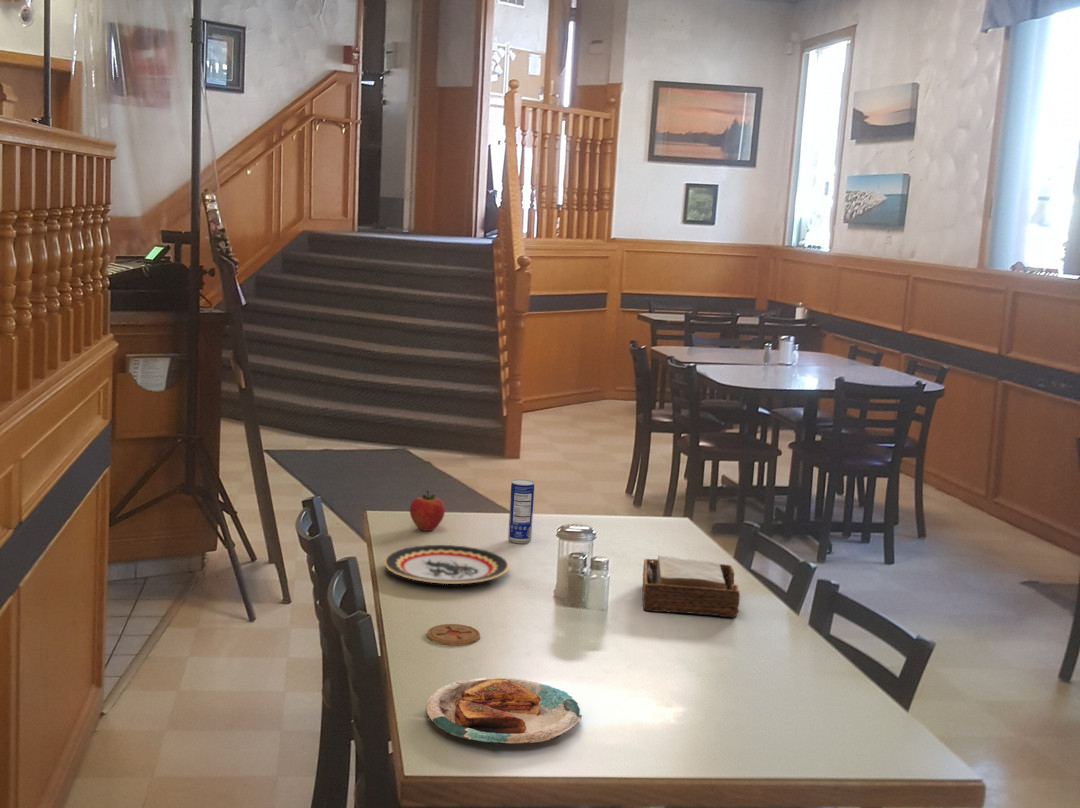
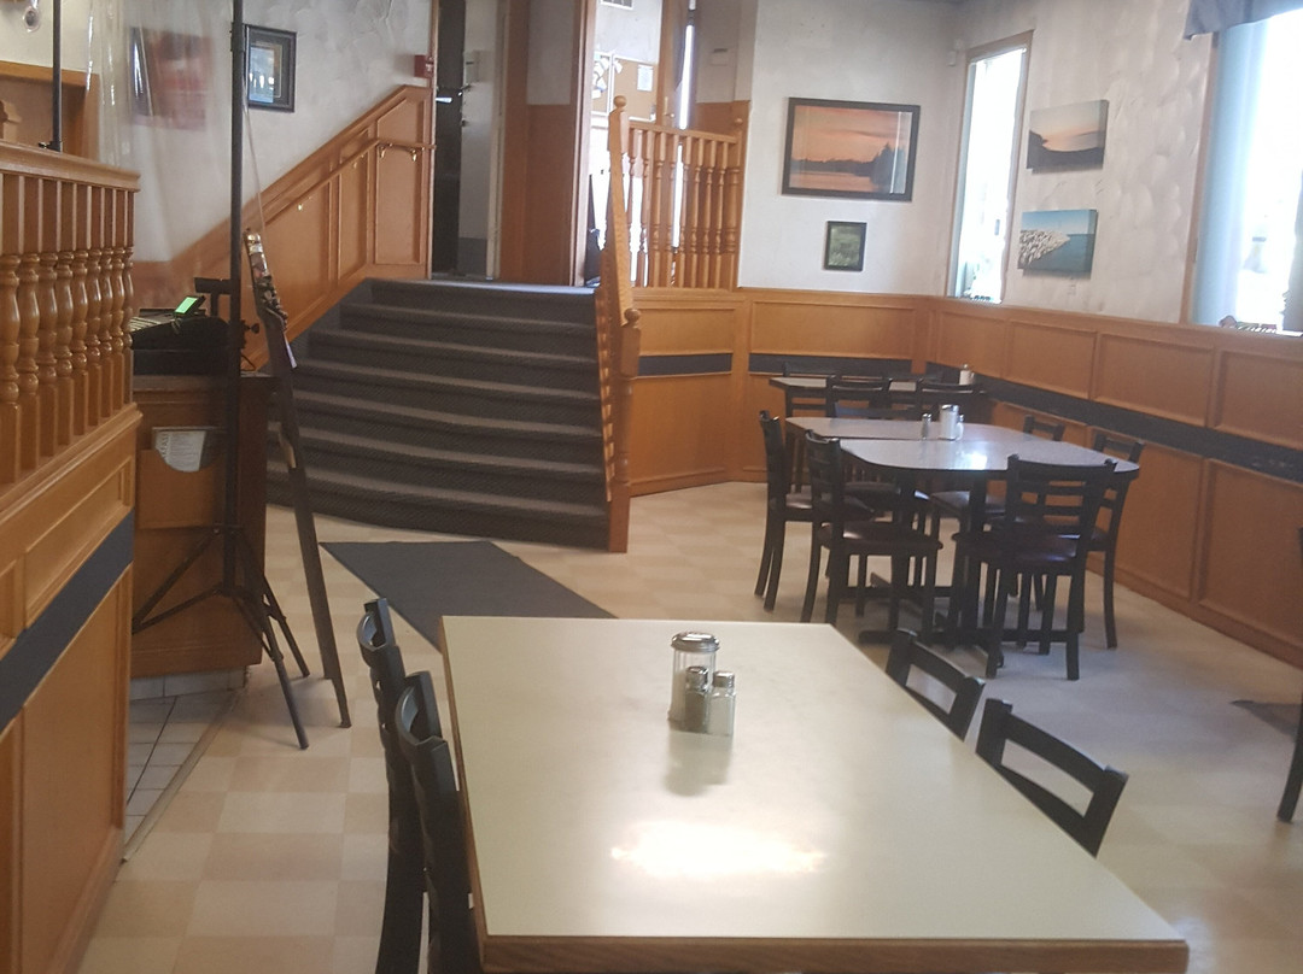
- plate [383,544,510,585]
- apple [409,489,446,532]
- beverage can [507,478,535,544]
- coaster [426,623,481,647]
- plate [425,676,583,747]
- napkin holder [641,554,741,619]
